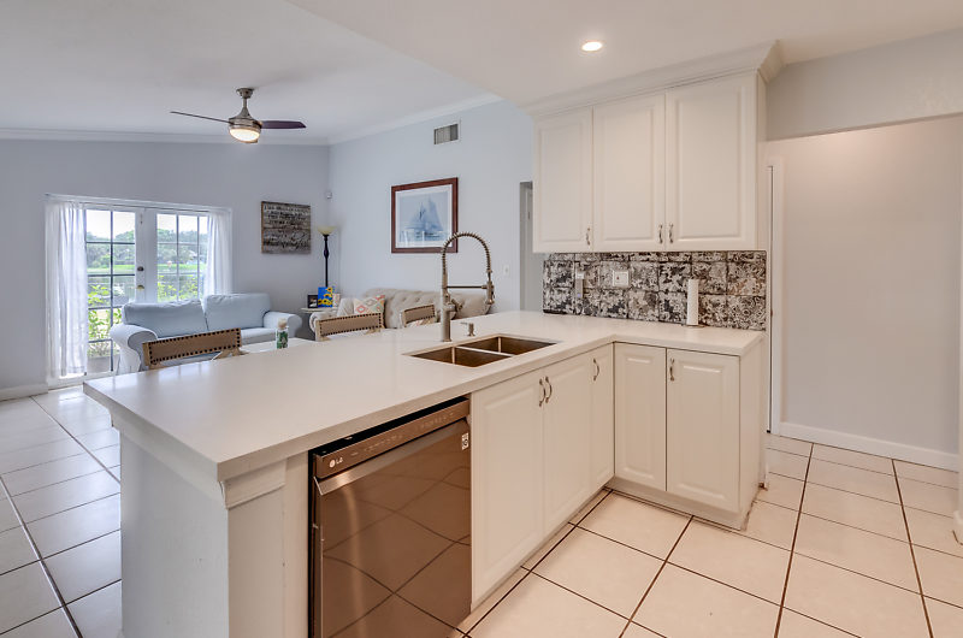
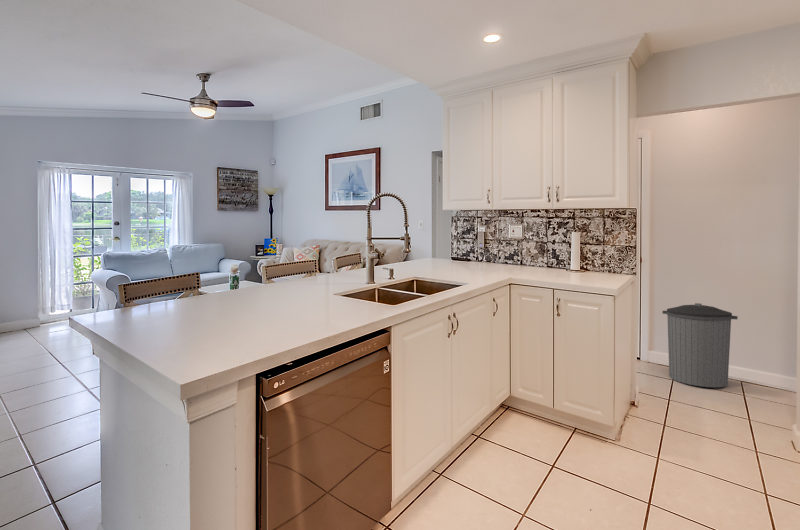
+ trash can [661,302,739,388]
